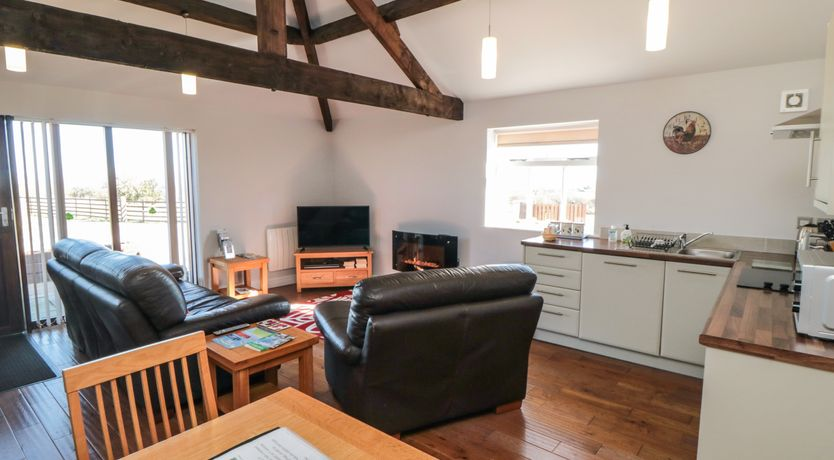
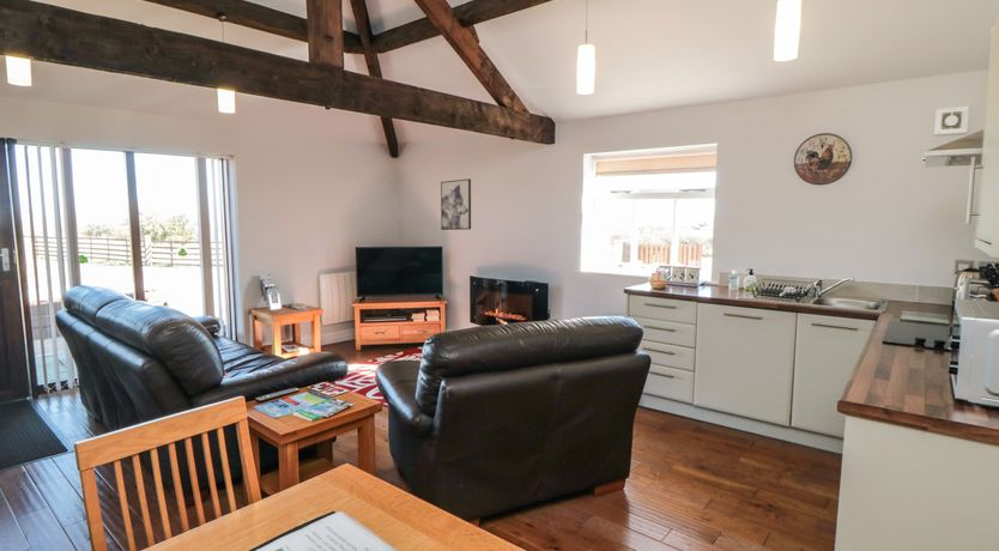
+ wall art [440,177,472,231]
